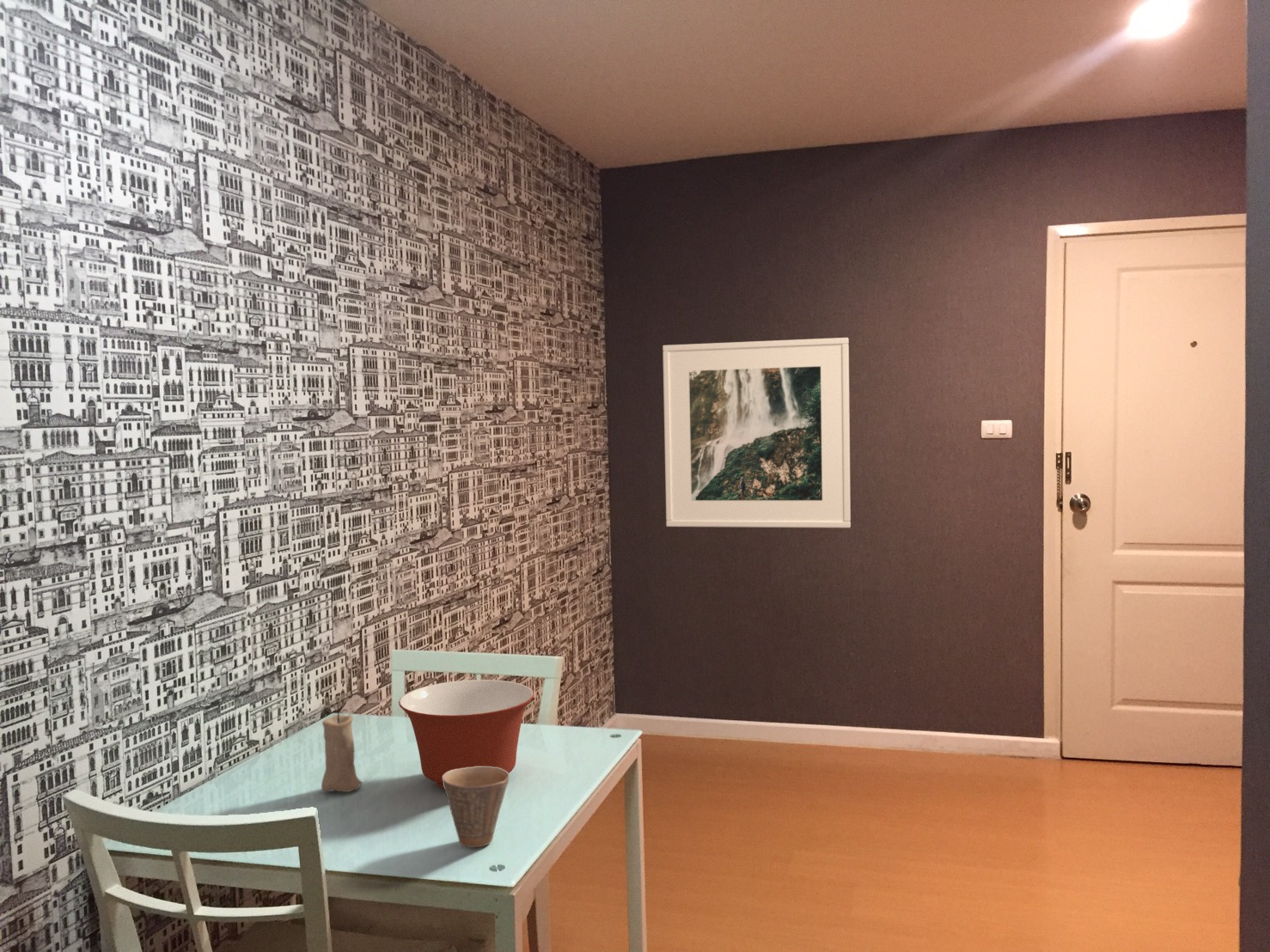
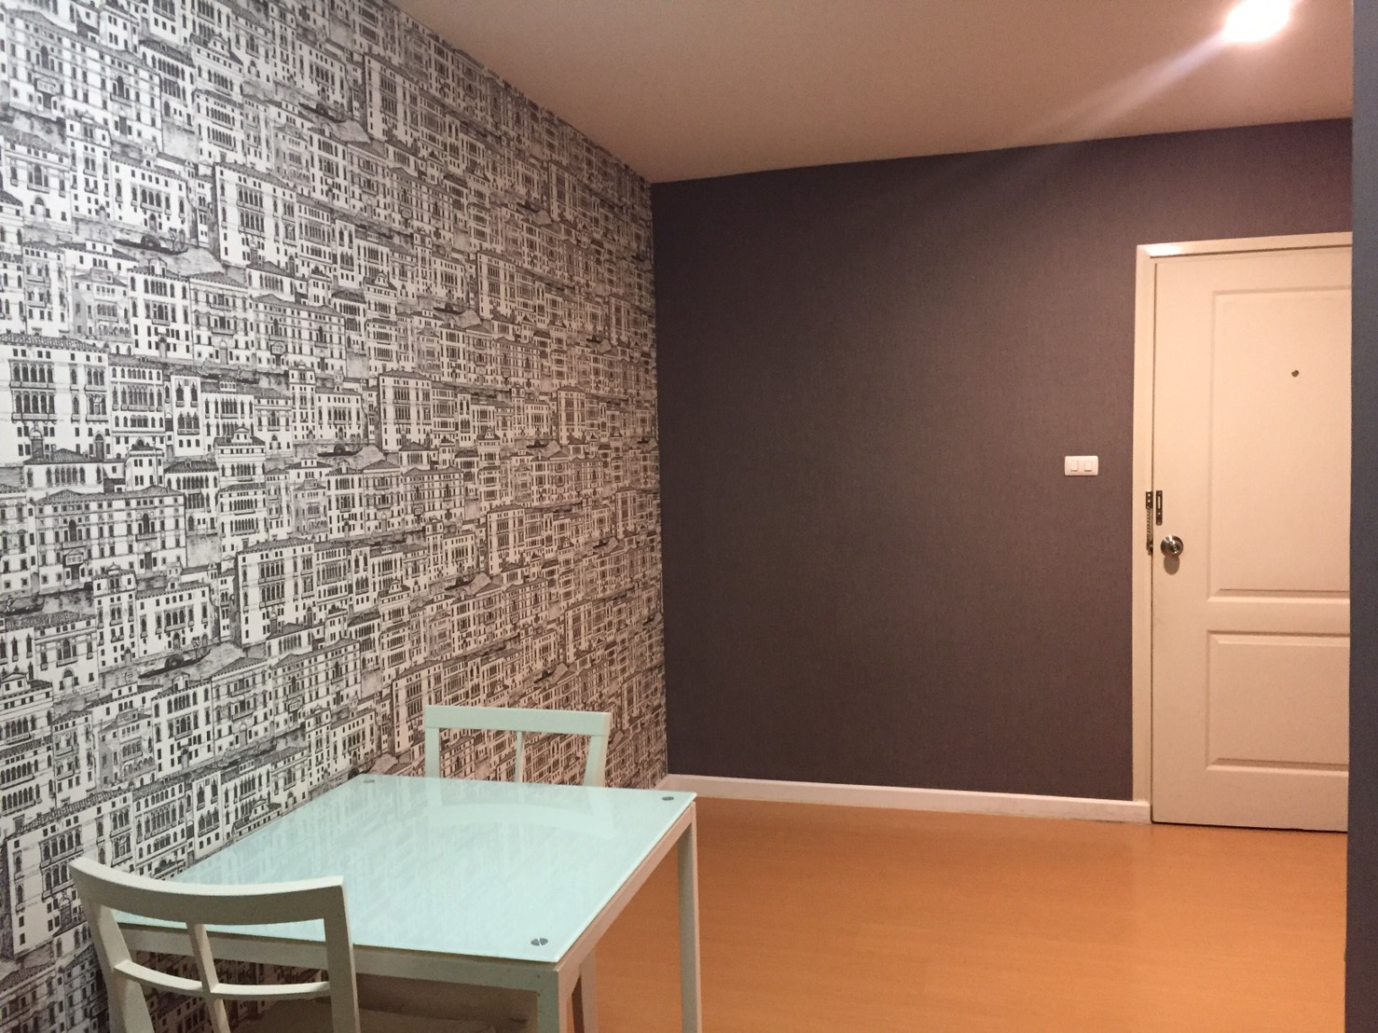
- mixing bowl [398,679,534,790]
- cup [443,766,510,848]
- candle [321,709,363,793]
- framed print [662,337,852,528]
